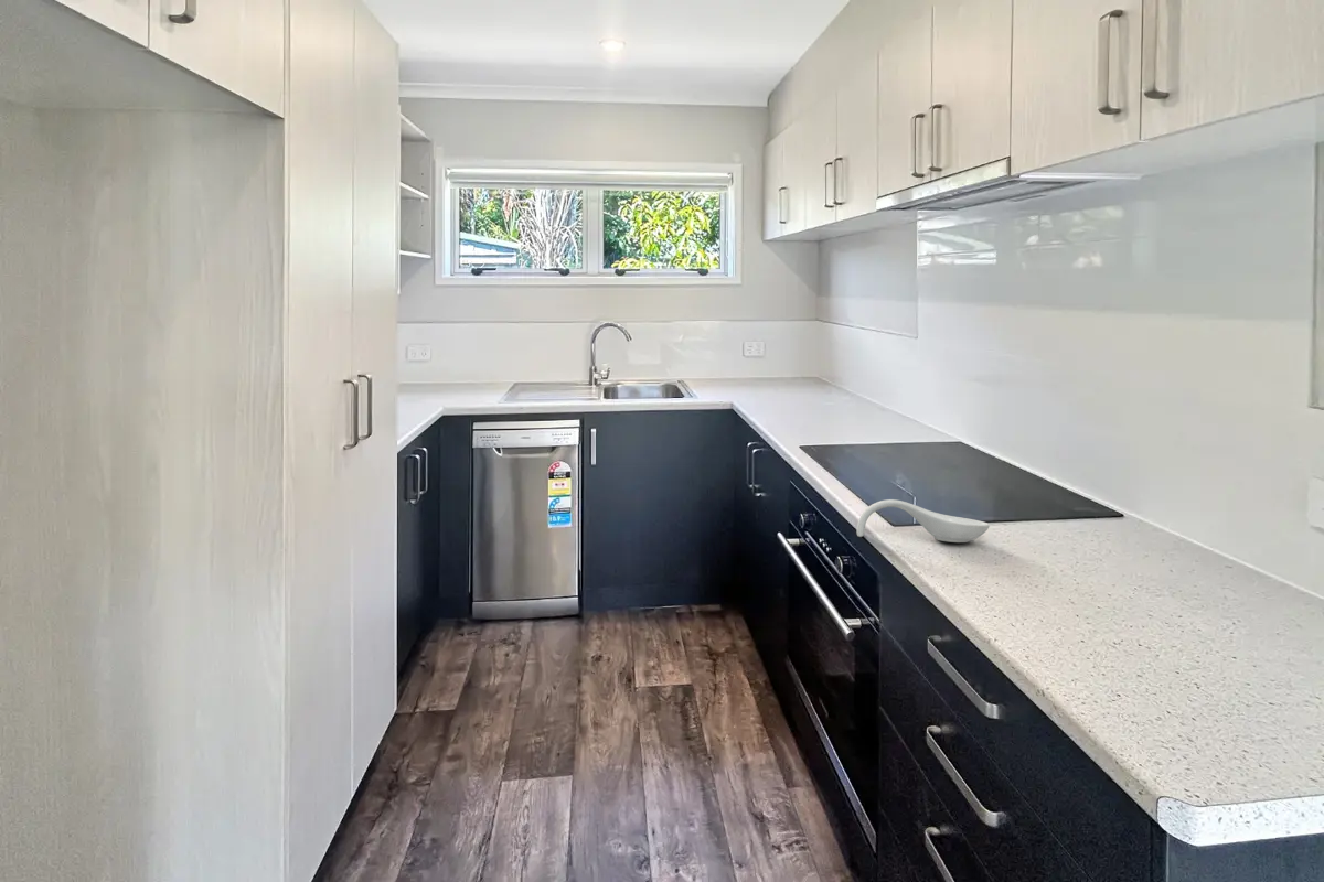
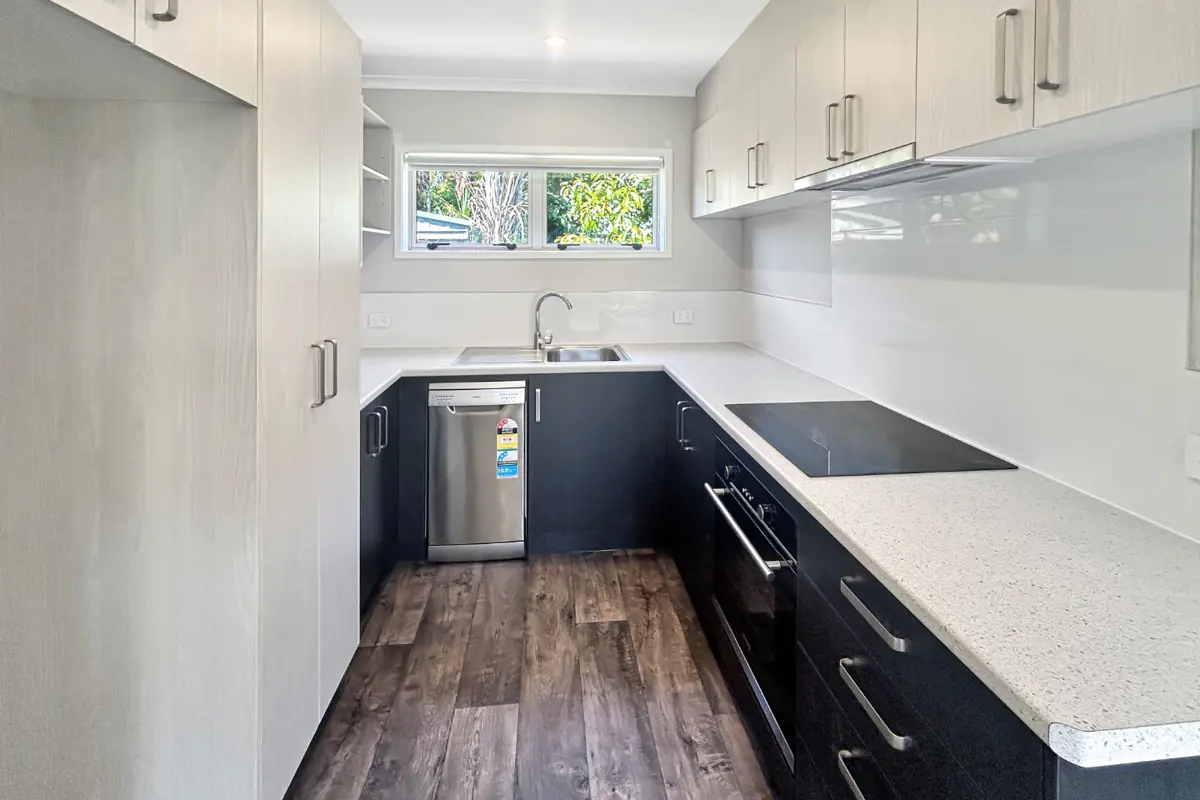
- spoon rest [856,498,991,544]
